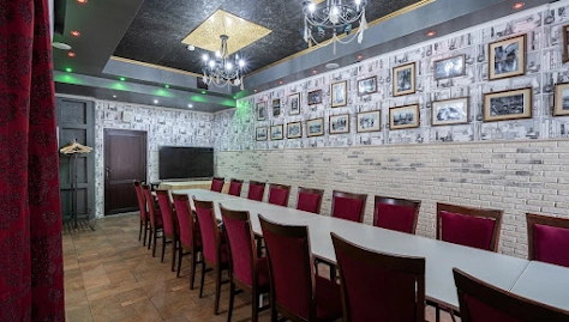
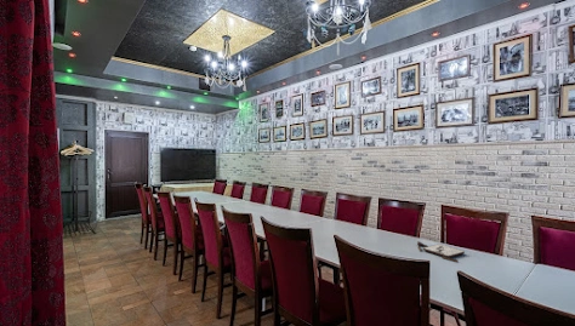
+ board game [416,240,466,263]
